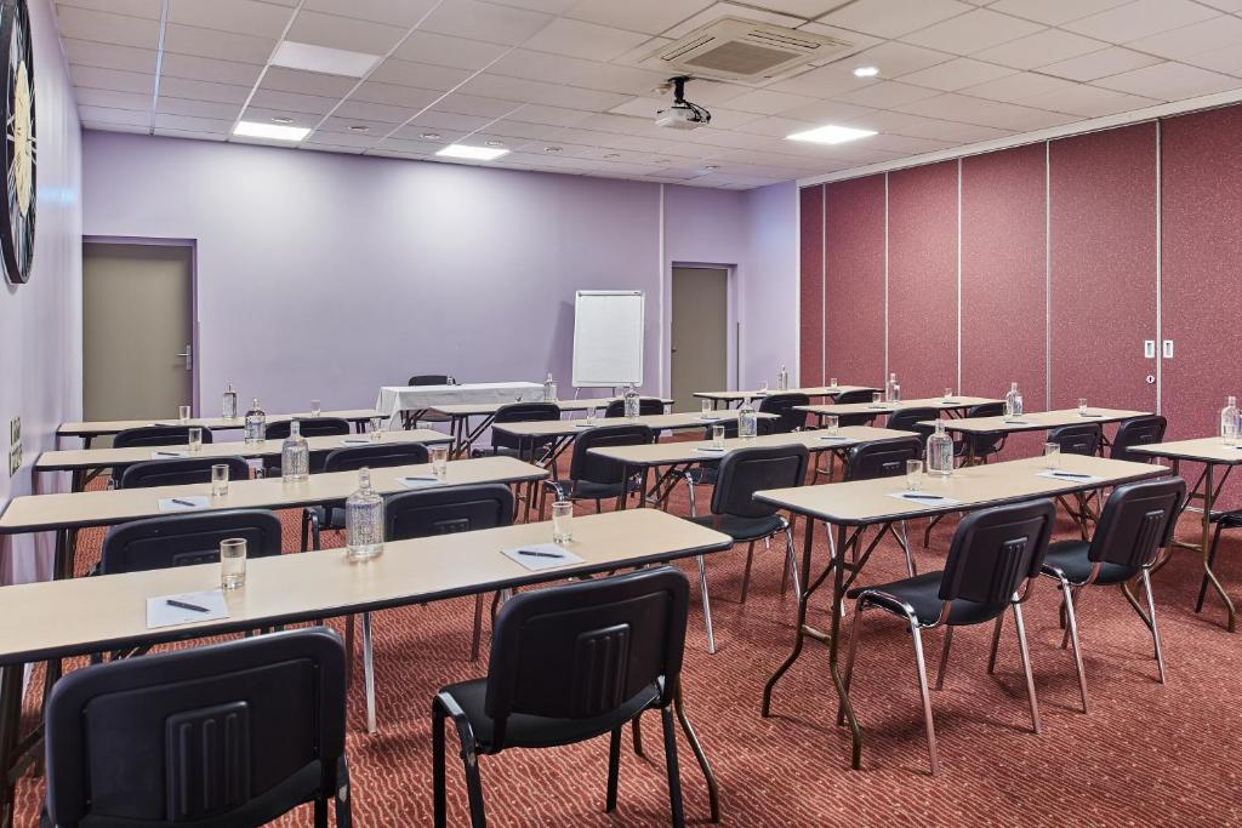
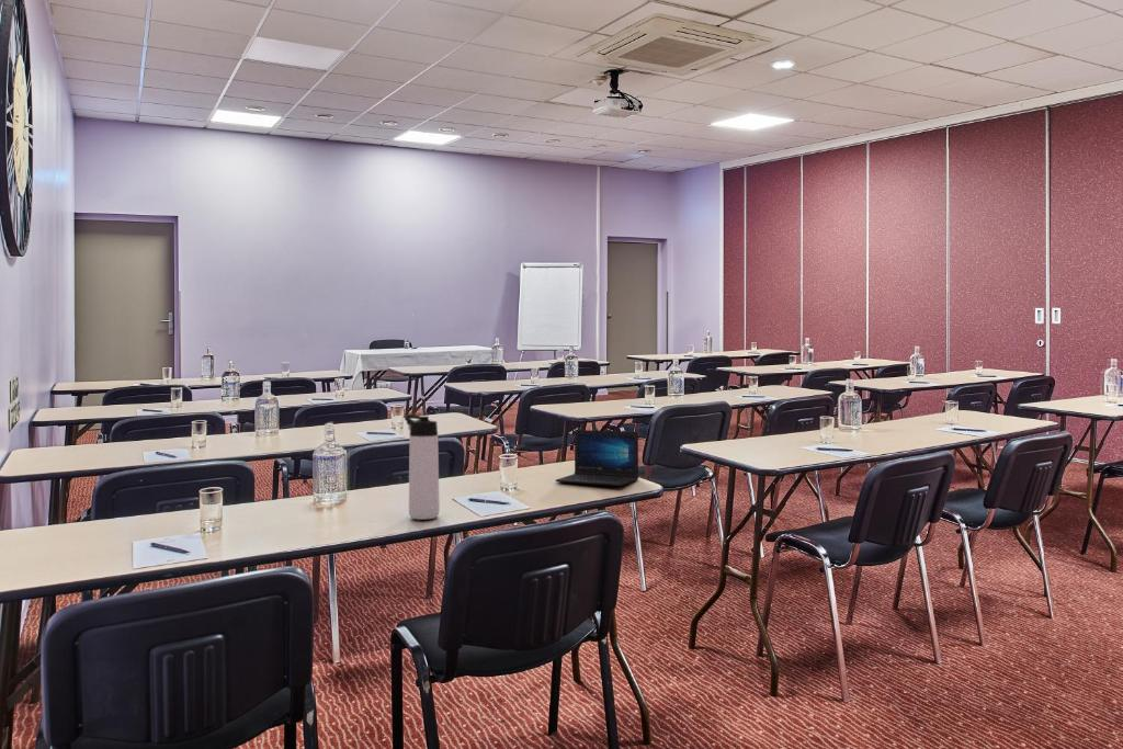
+ thermos bottle [404,413,441,521]
+ laptop [555,429,639,487]
